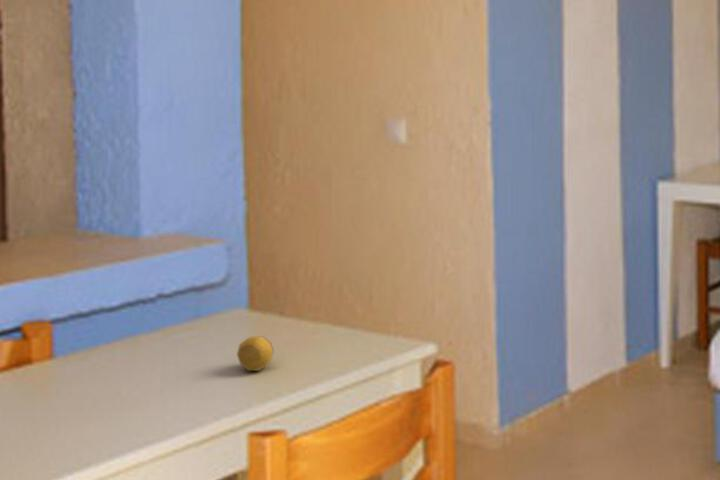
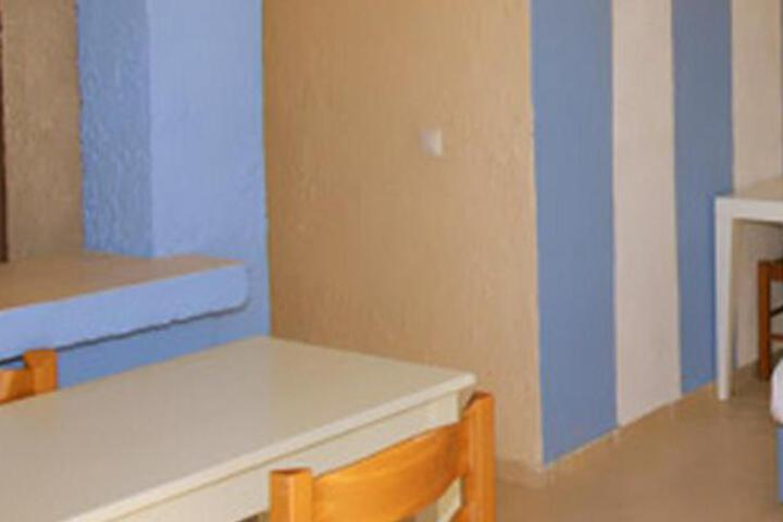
- decorative egg [236,336,275,372]
